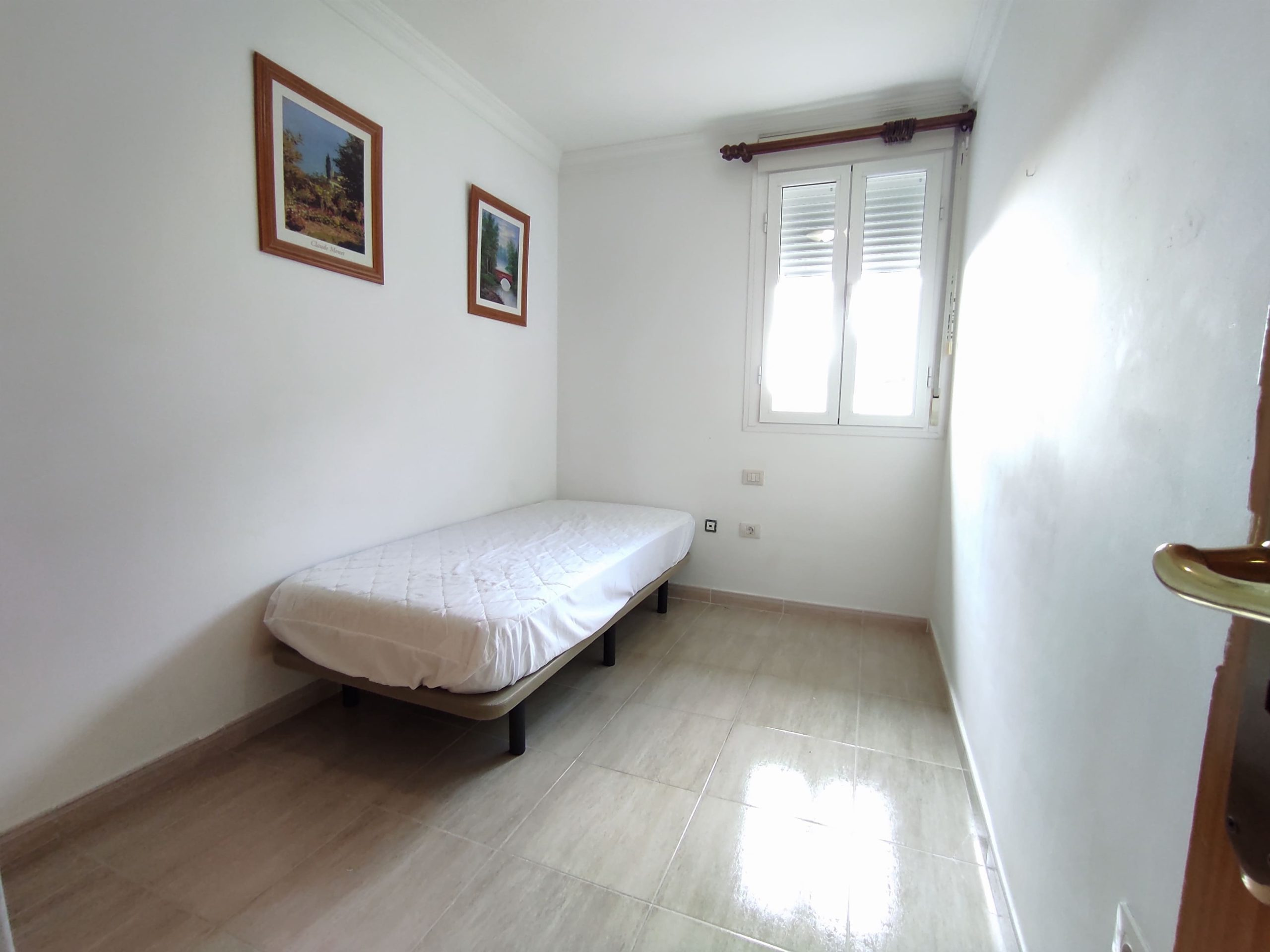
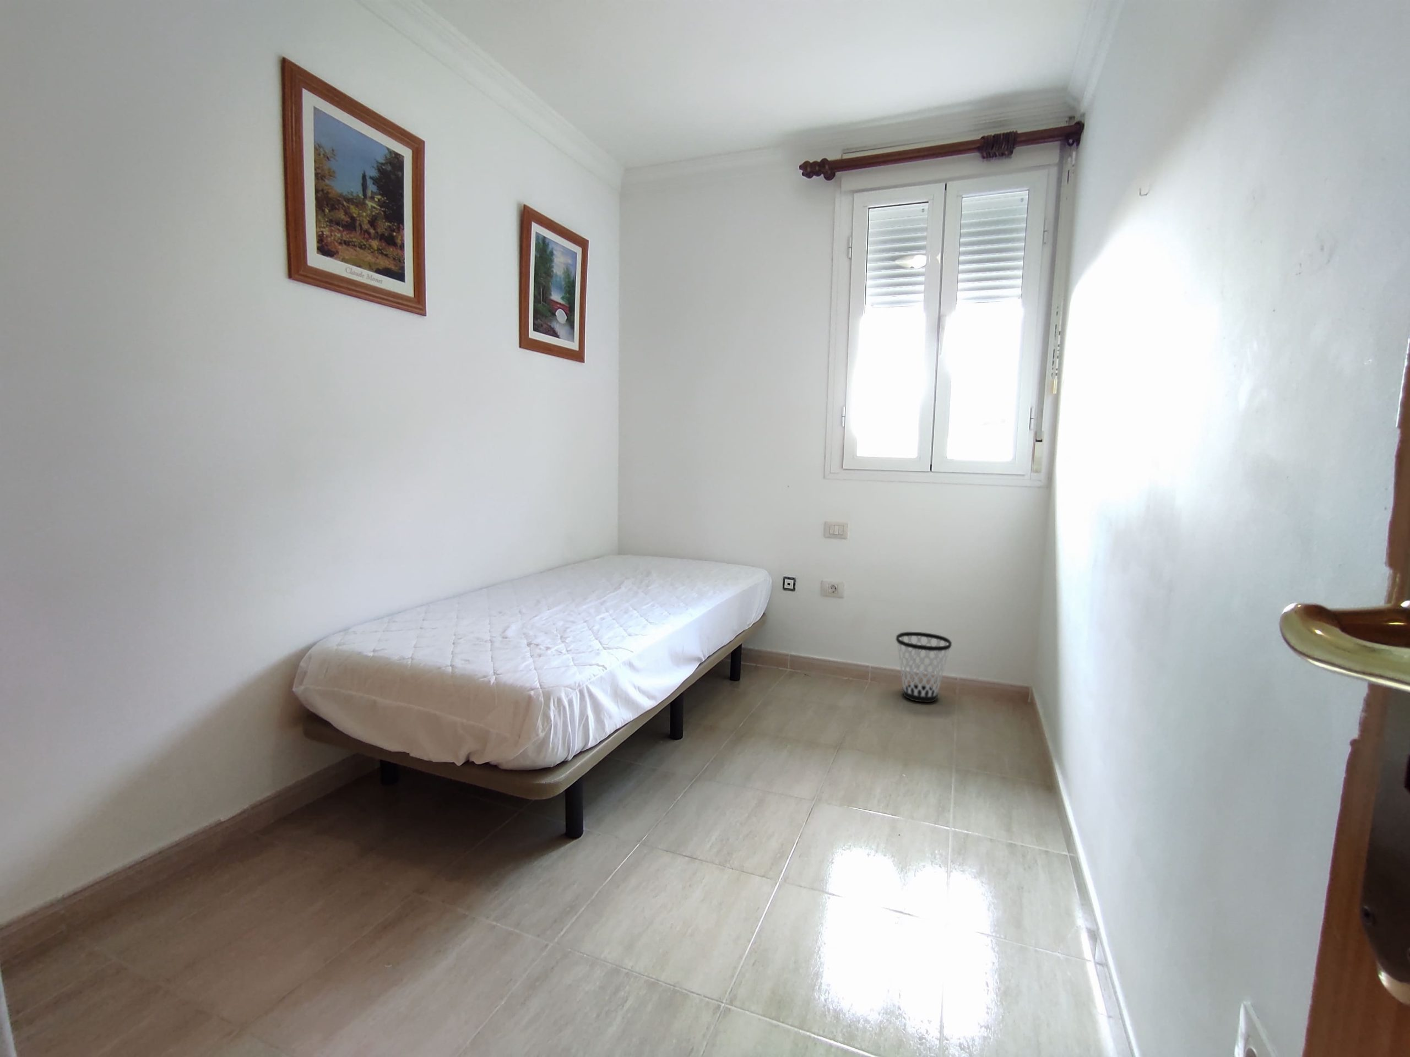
+ wastebasket [895,632,953,703]
